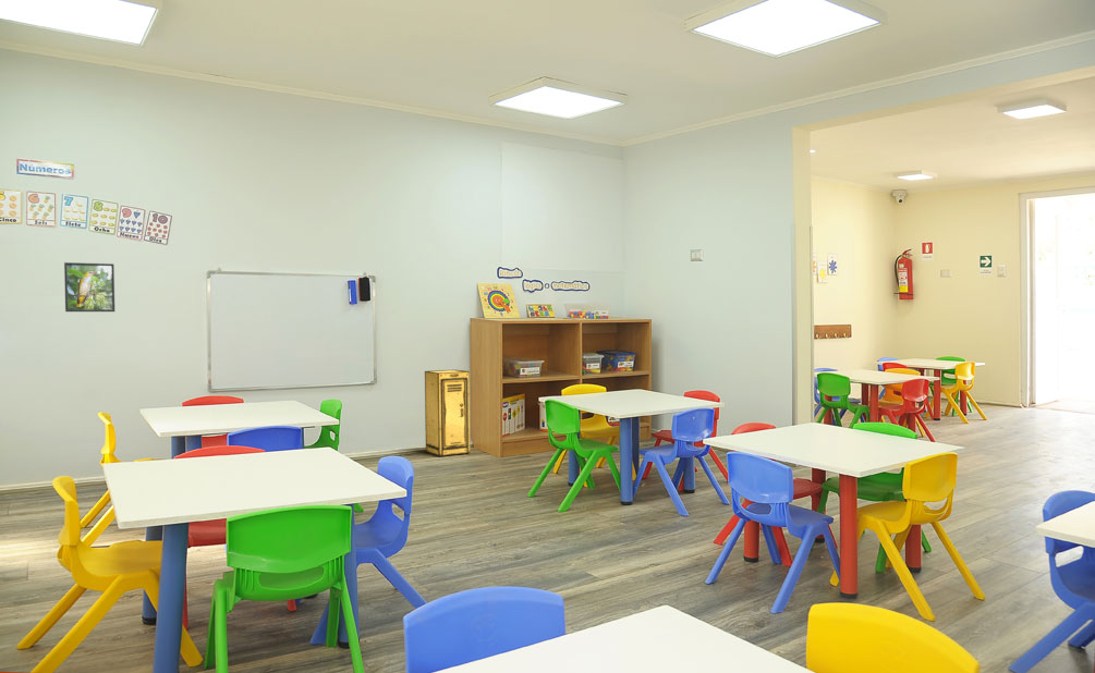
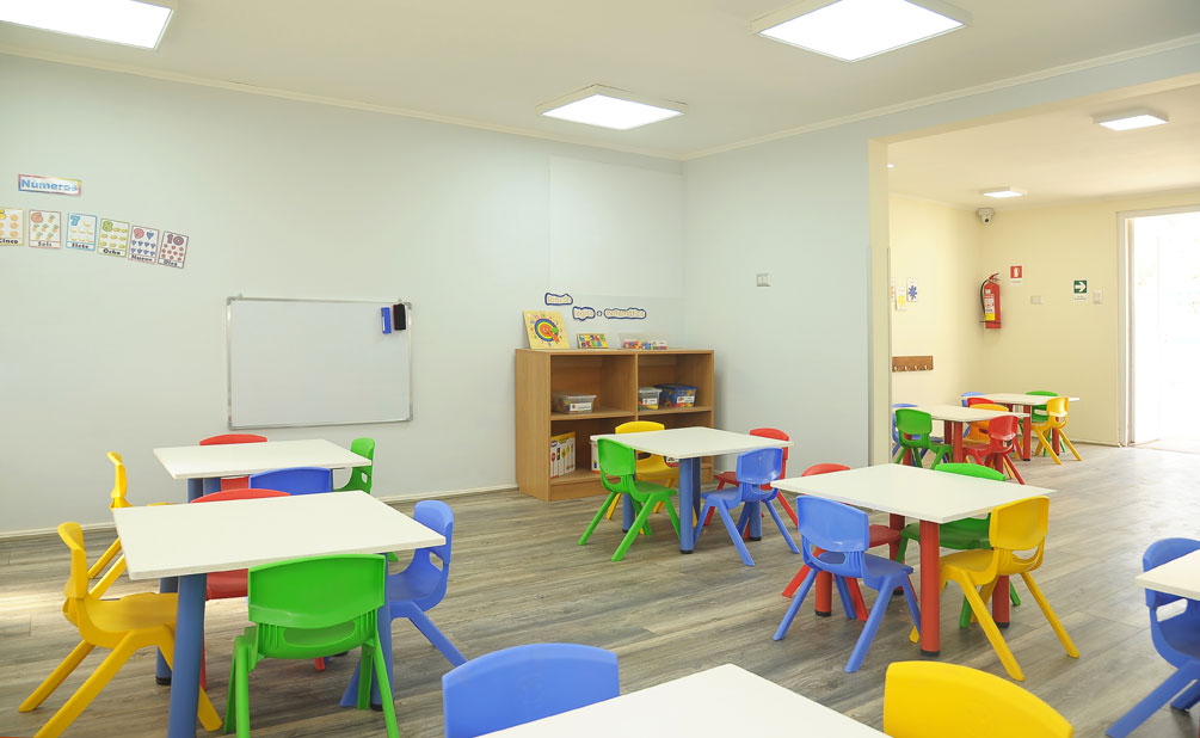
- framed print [63,261,115,313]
- storage cabinet [424,369,472,457]
